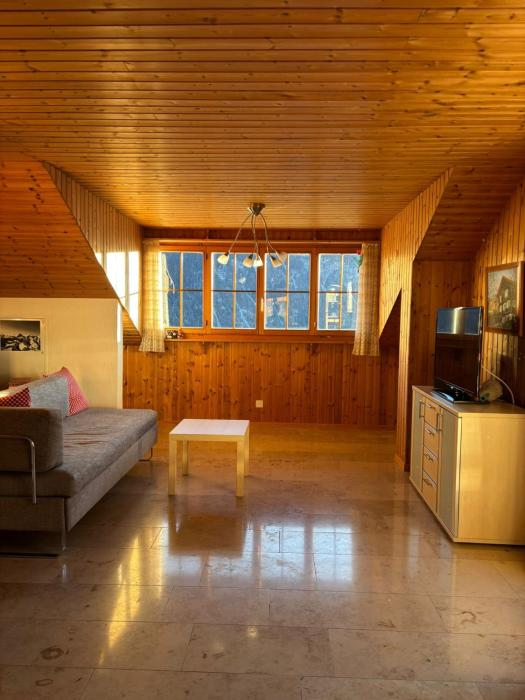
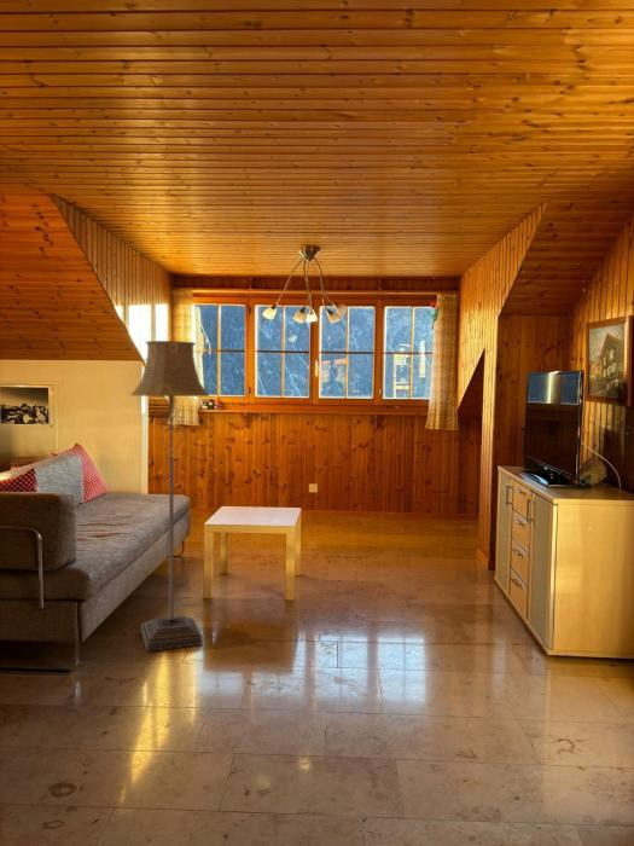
+ floor lamp [129,340,210,653]
